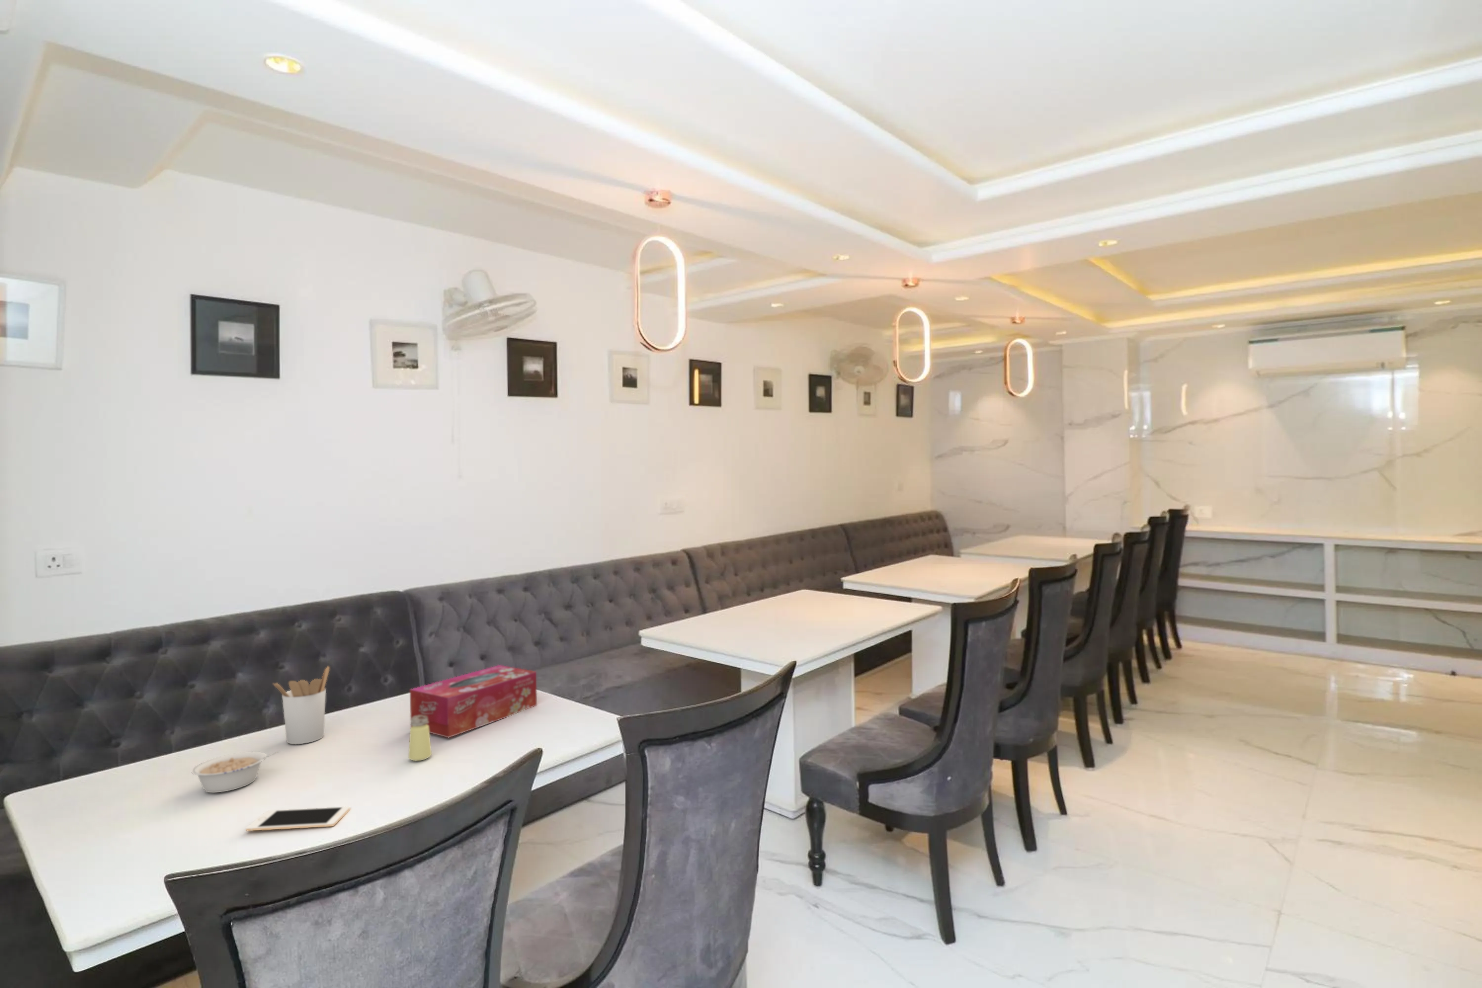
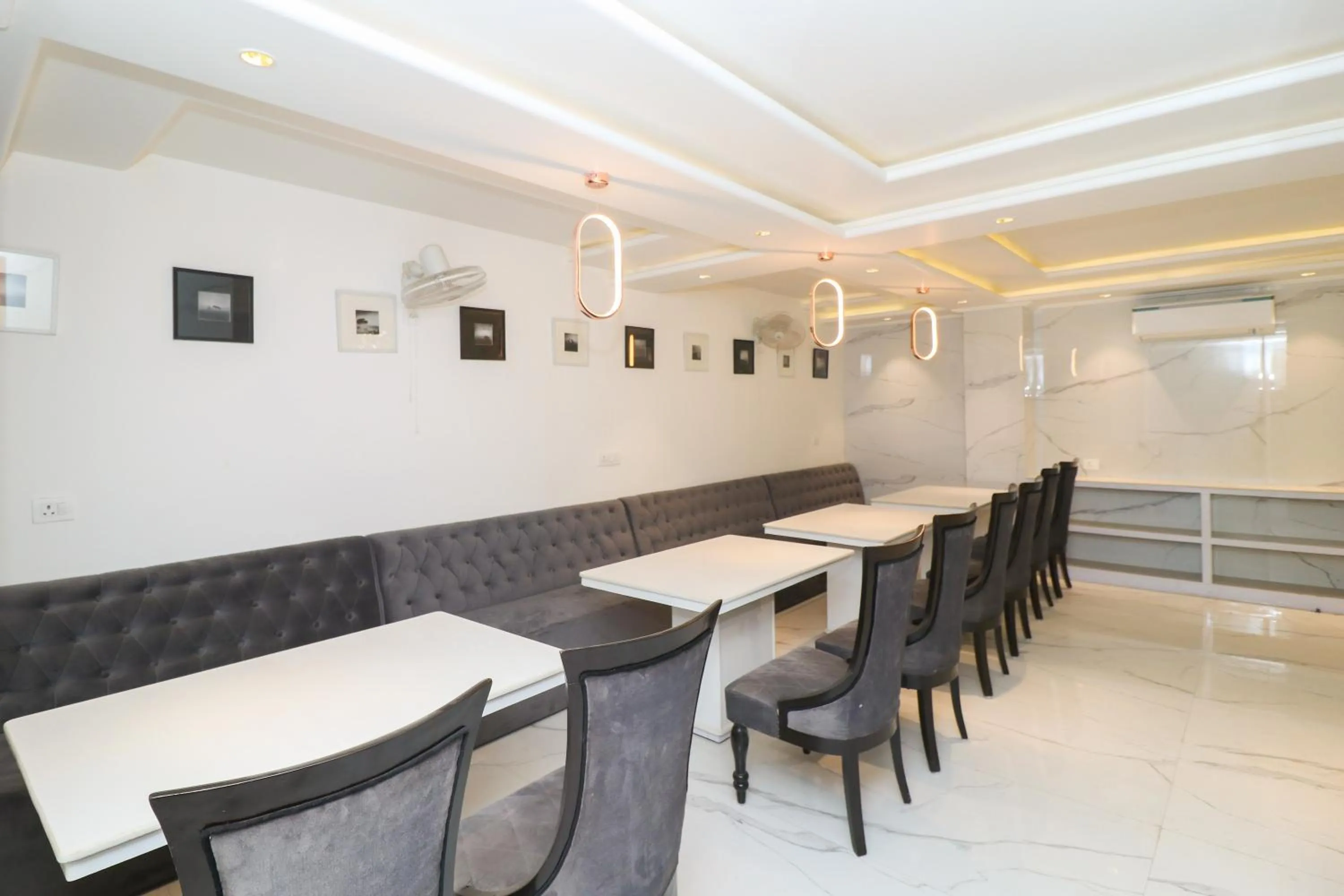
- legume [191,751,280,793]
- utensil holder [272,666,330,745]
- cell phone [246,806,351,831]
- tissue box [409,665,537,738]
- saltshaker [408,715,432,761]
